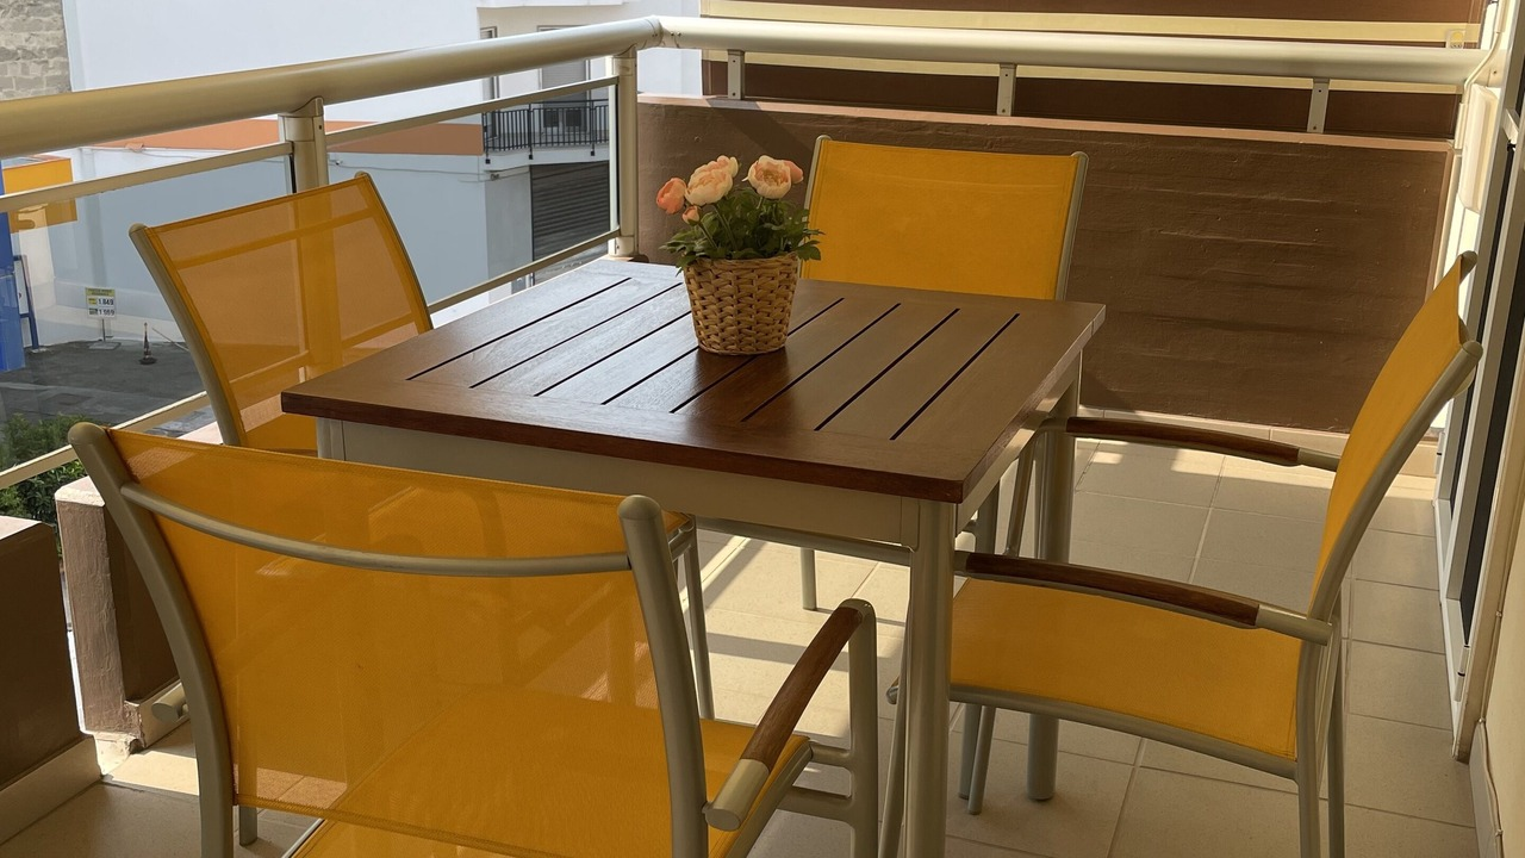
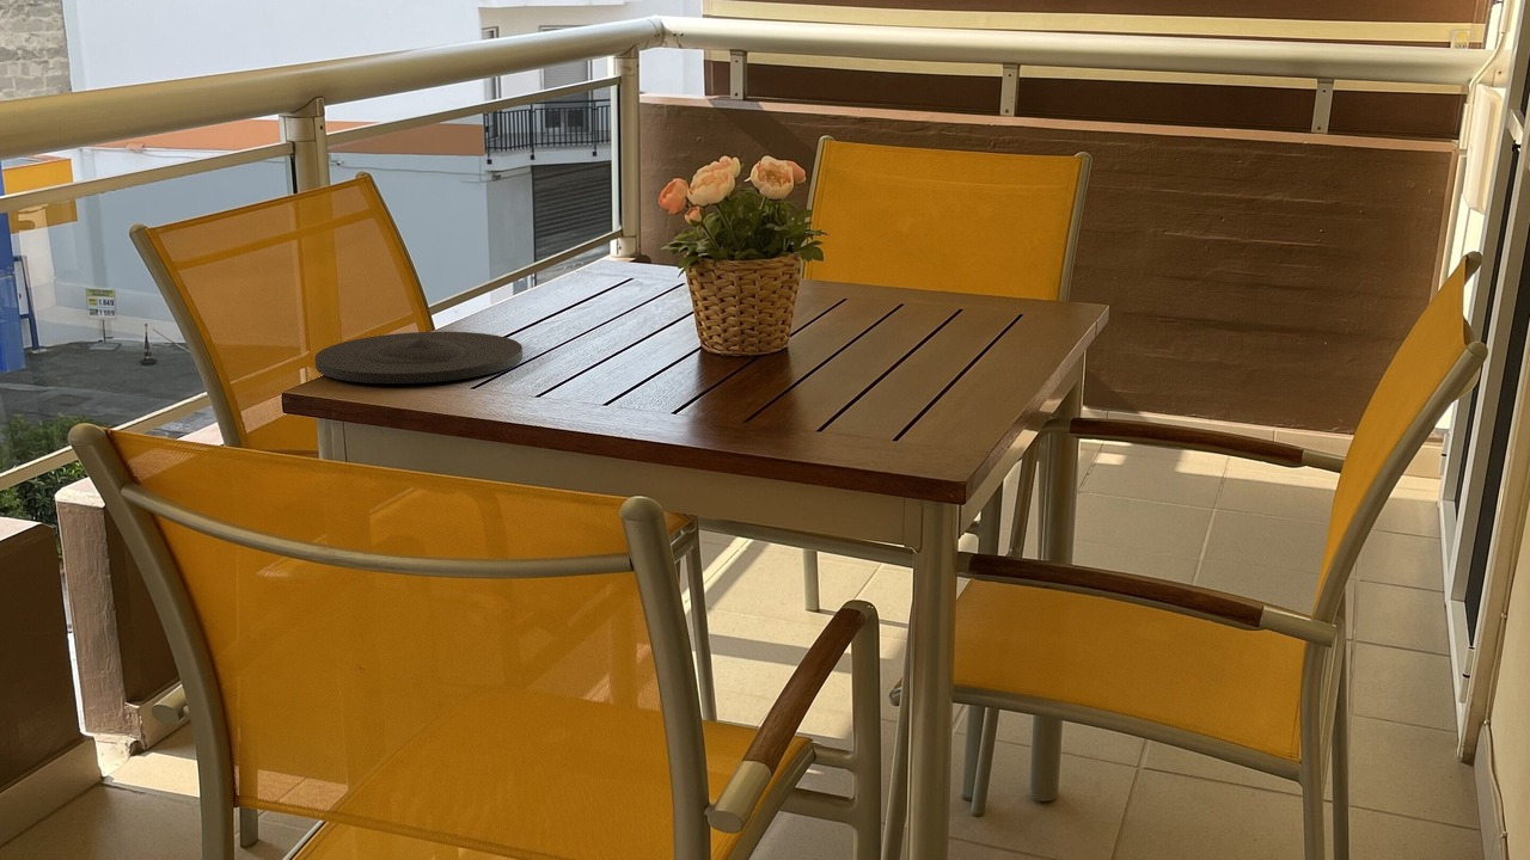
+ plate [314,331,524,385]
